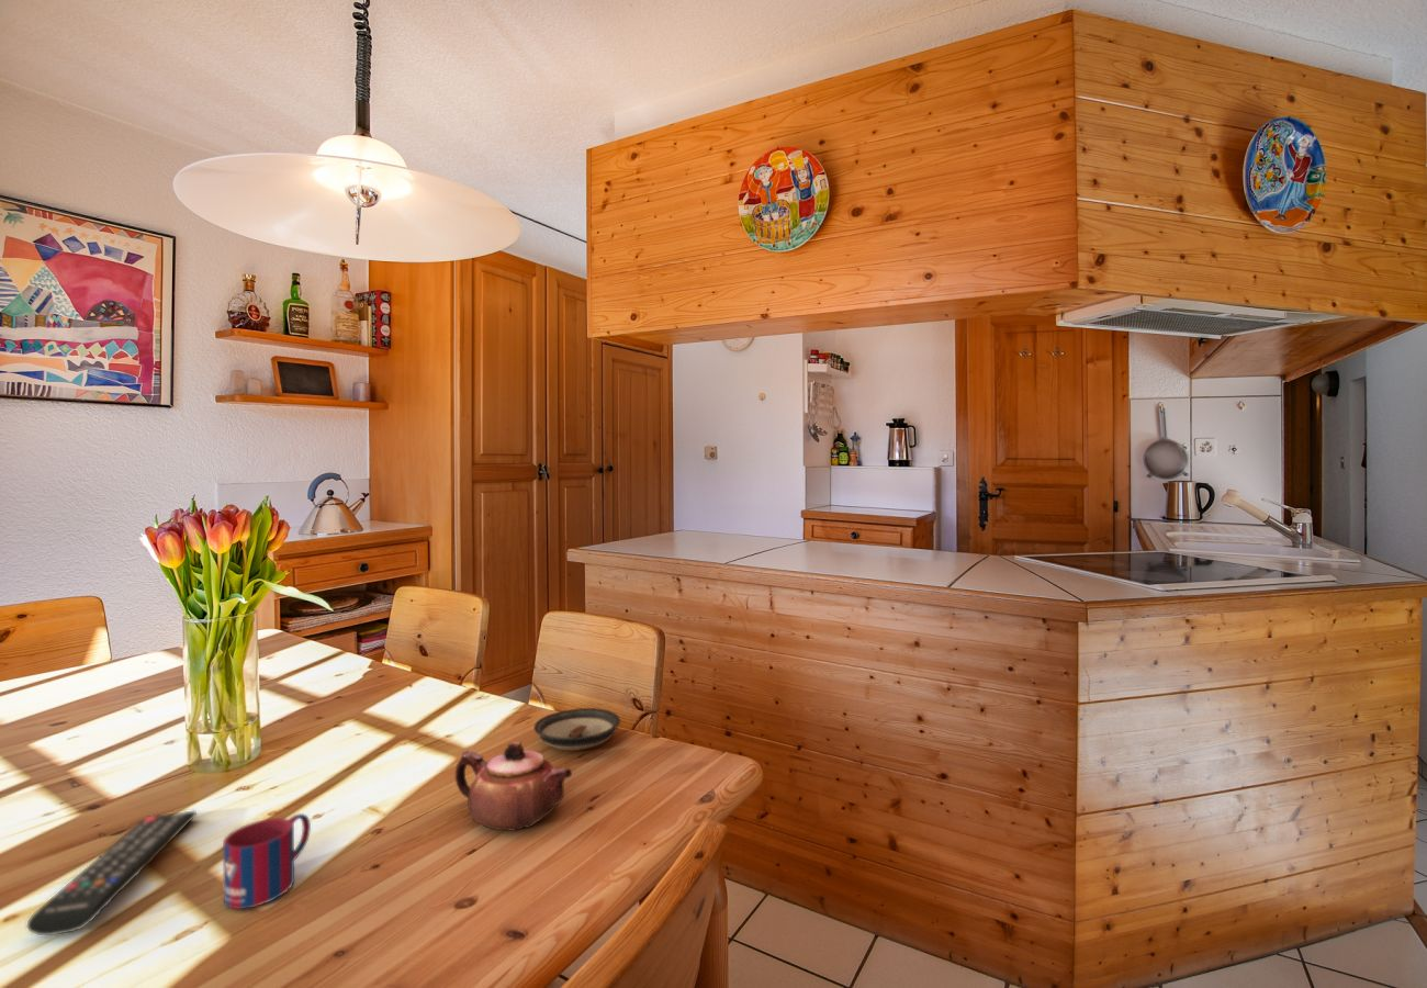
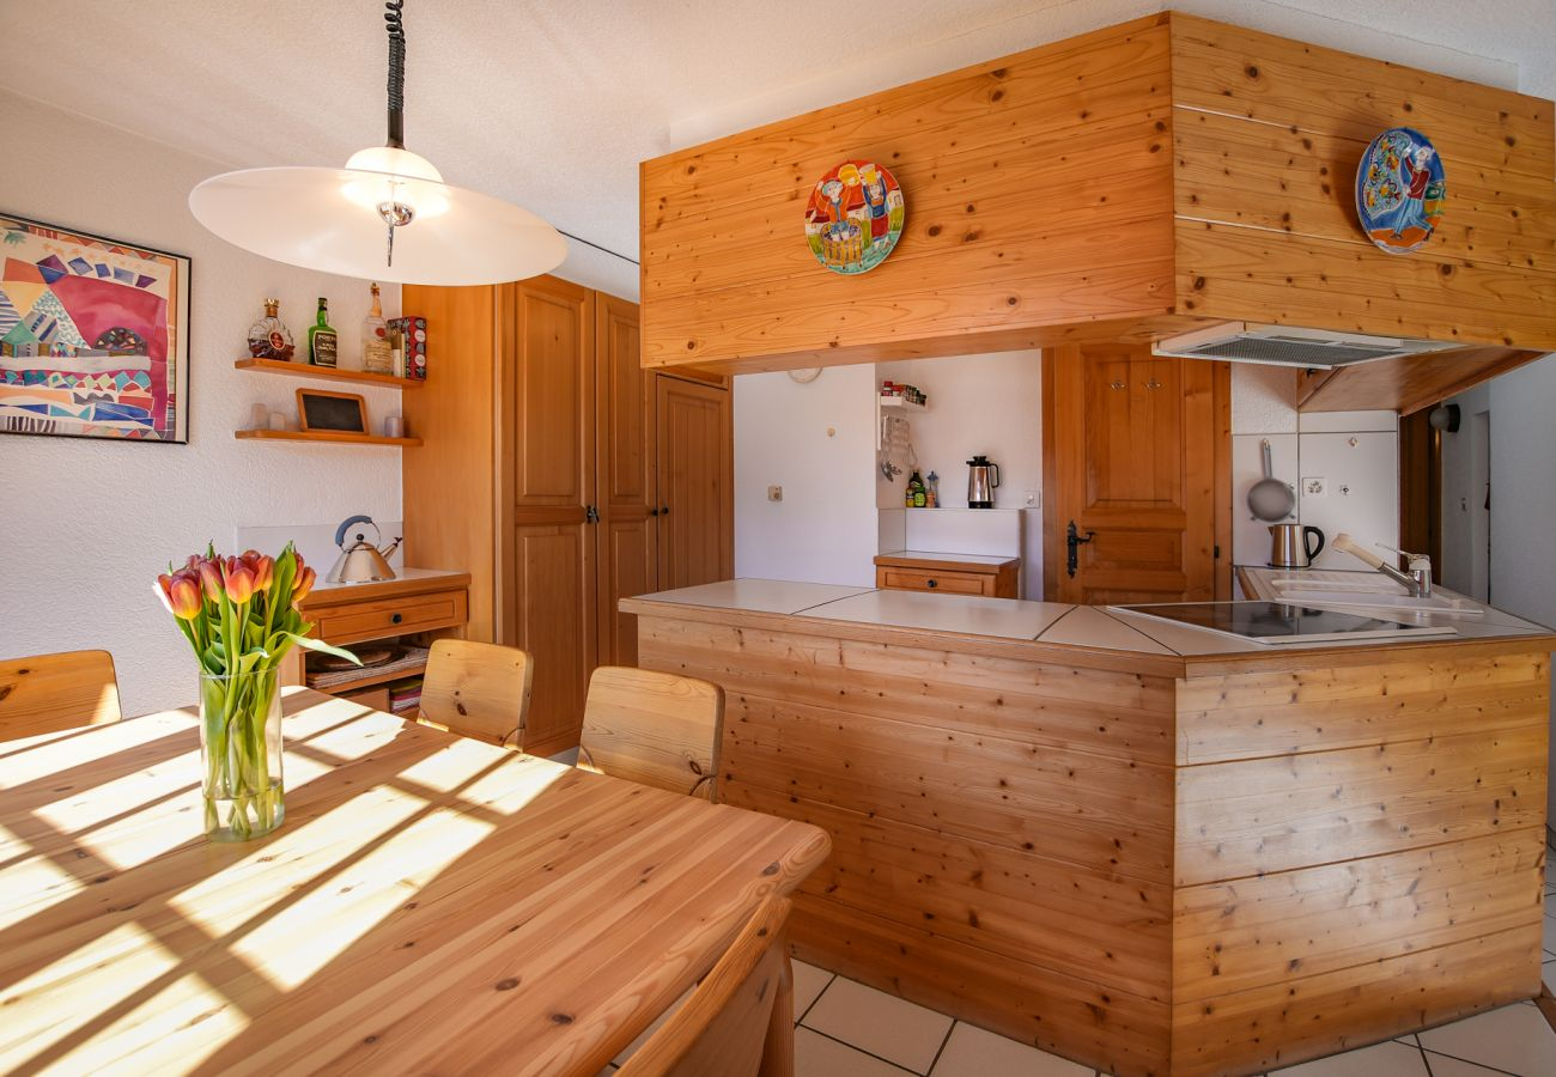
- remote control [25,809,198,936]
- mug [222,812,312,910]
- saucer [532,707,621,752]
- teapot [454,740,573,832]
